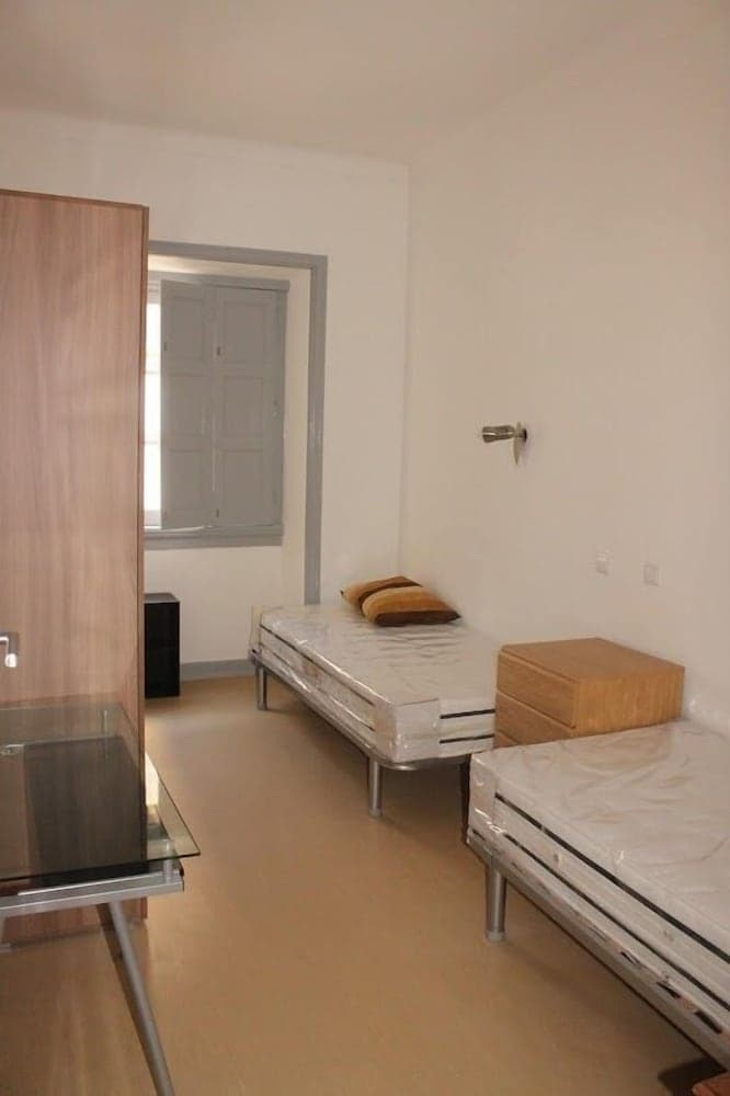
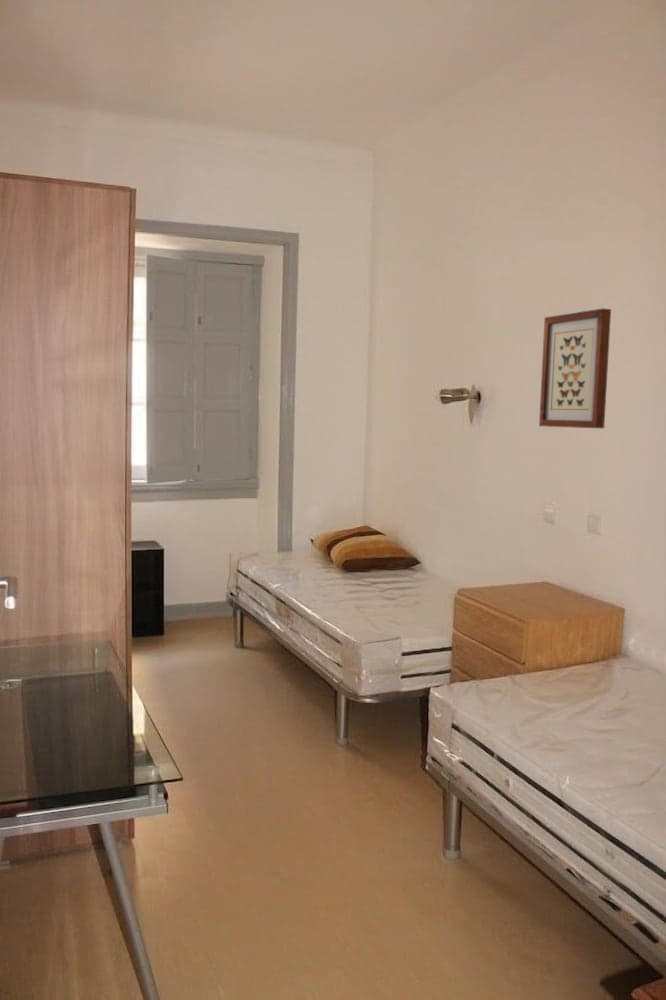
+ wall art [538,307,612,429]
